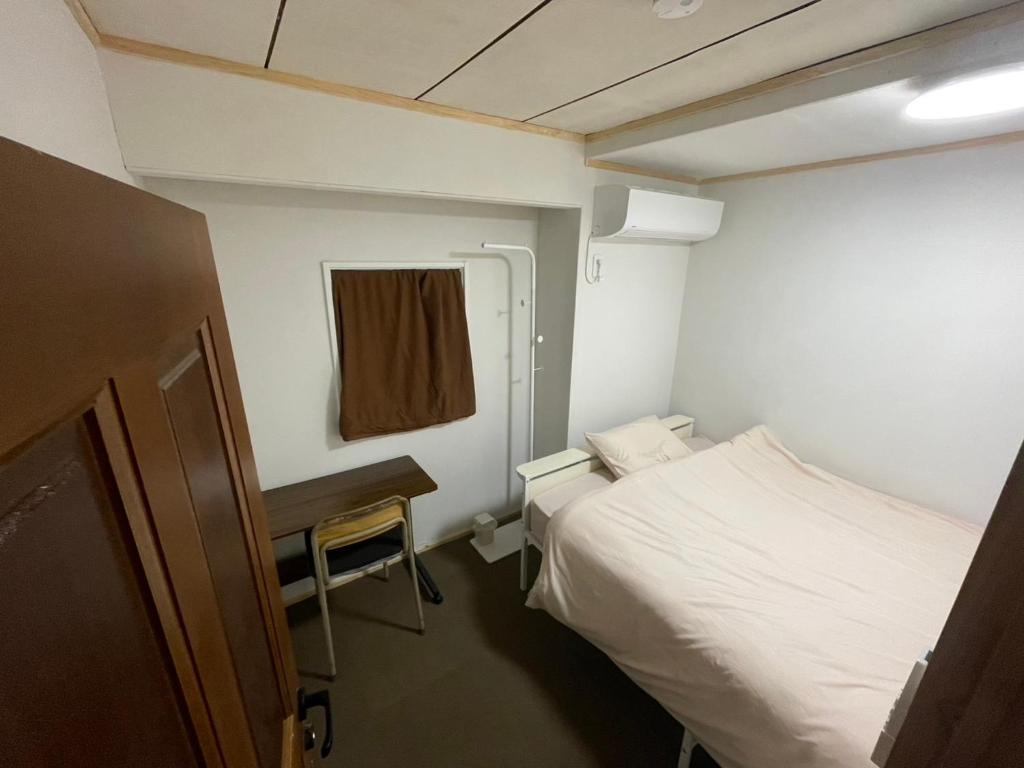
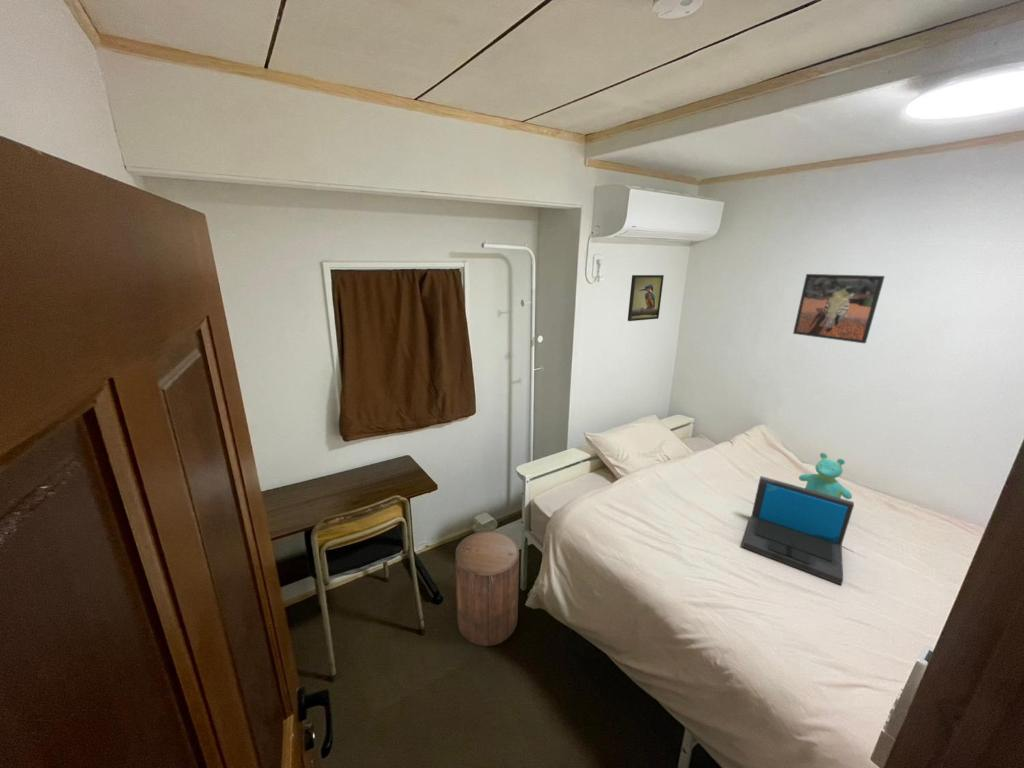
+ laptop [741,475,855,586]
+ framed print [627,274,665,322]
+ stool [454,530,520,647]
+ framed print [792,273,886,344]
+ teddy bear [798,452,853,500]
